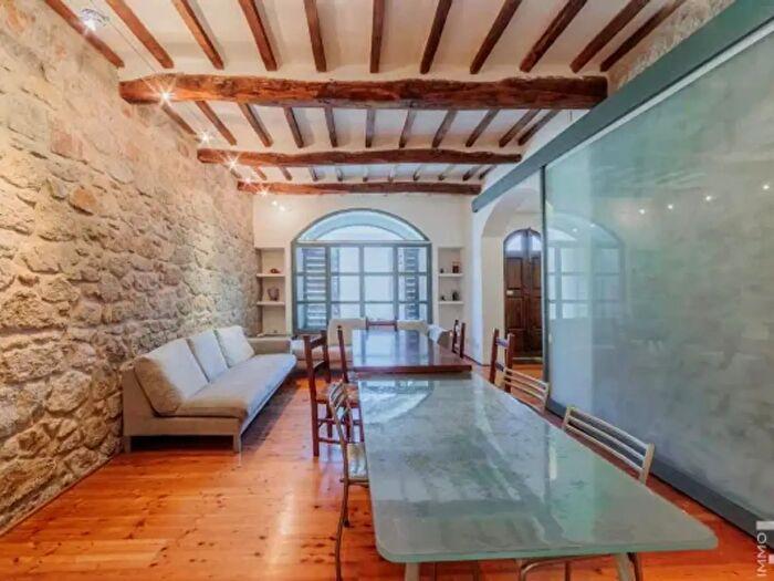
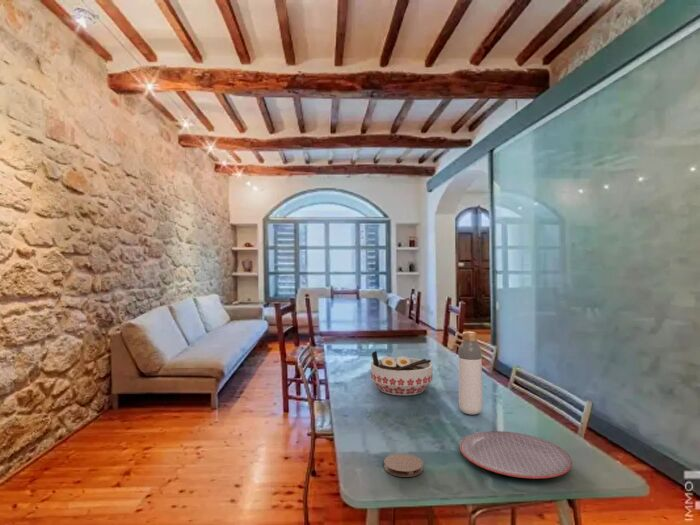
+ plate [459,430,573,480]
+ bowl [370,350,434,396]
+ bottle [457,331,483,416]
+ coaster [383,453,424,478]
